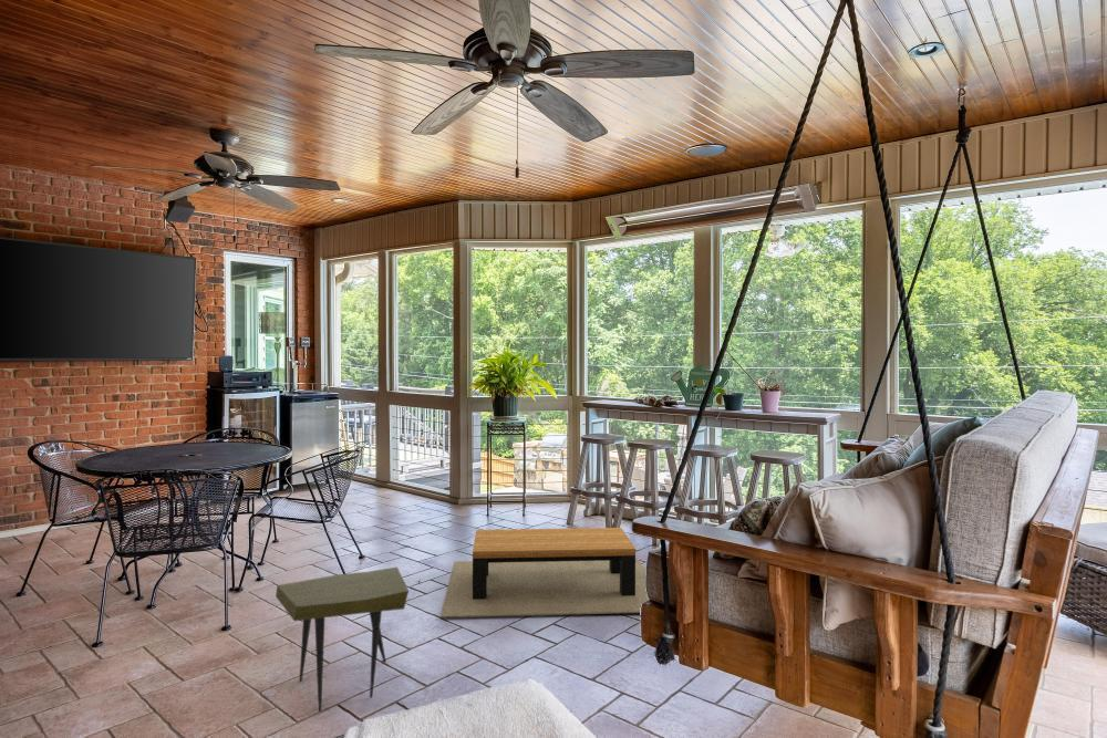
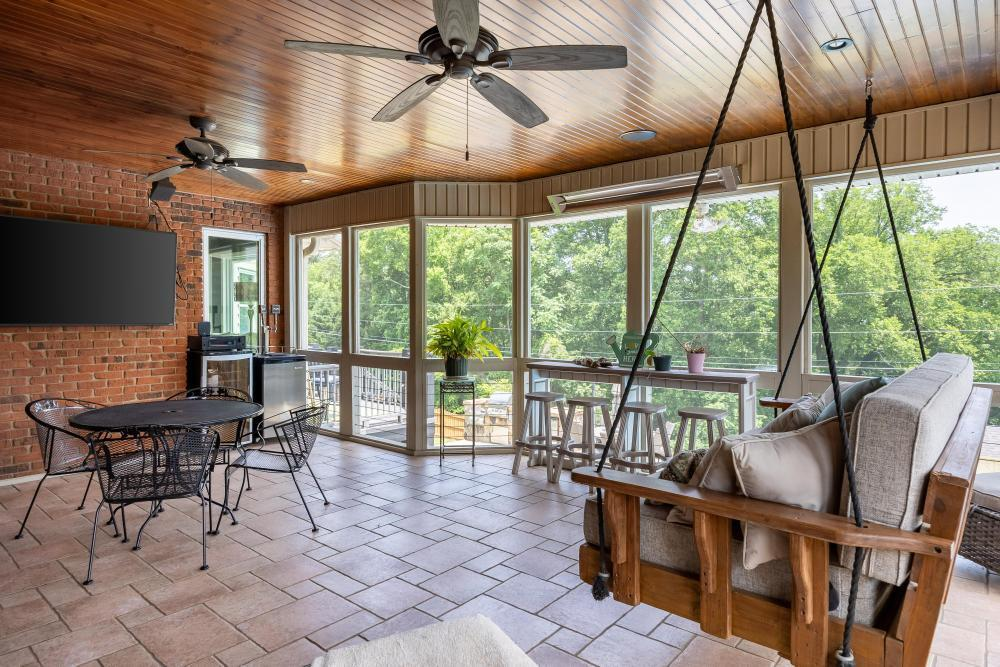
- coffee table [439,527,648,619]
- side table [275,565,410,713]
